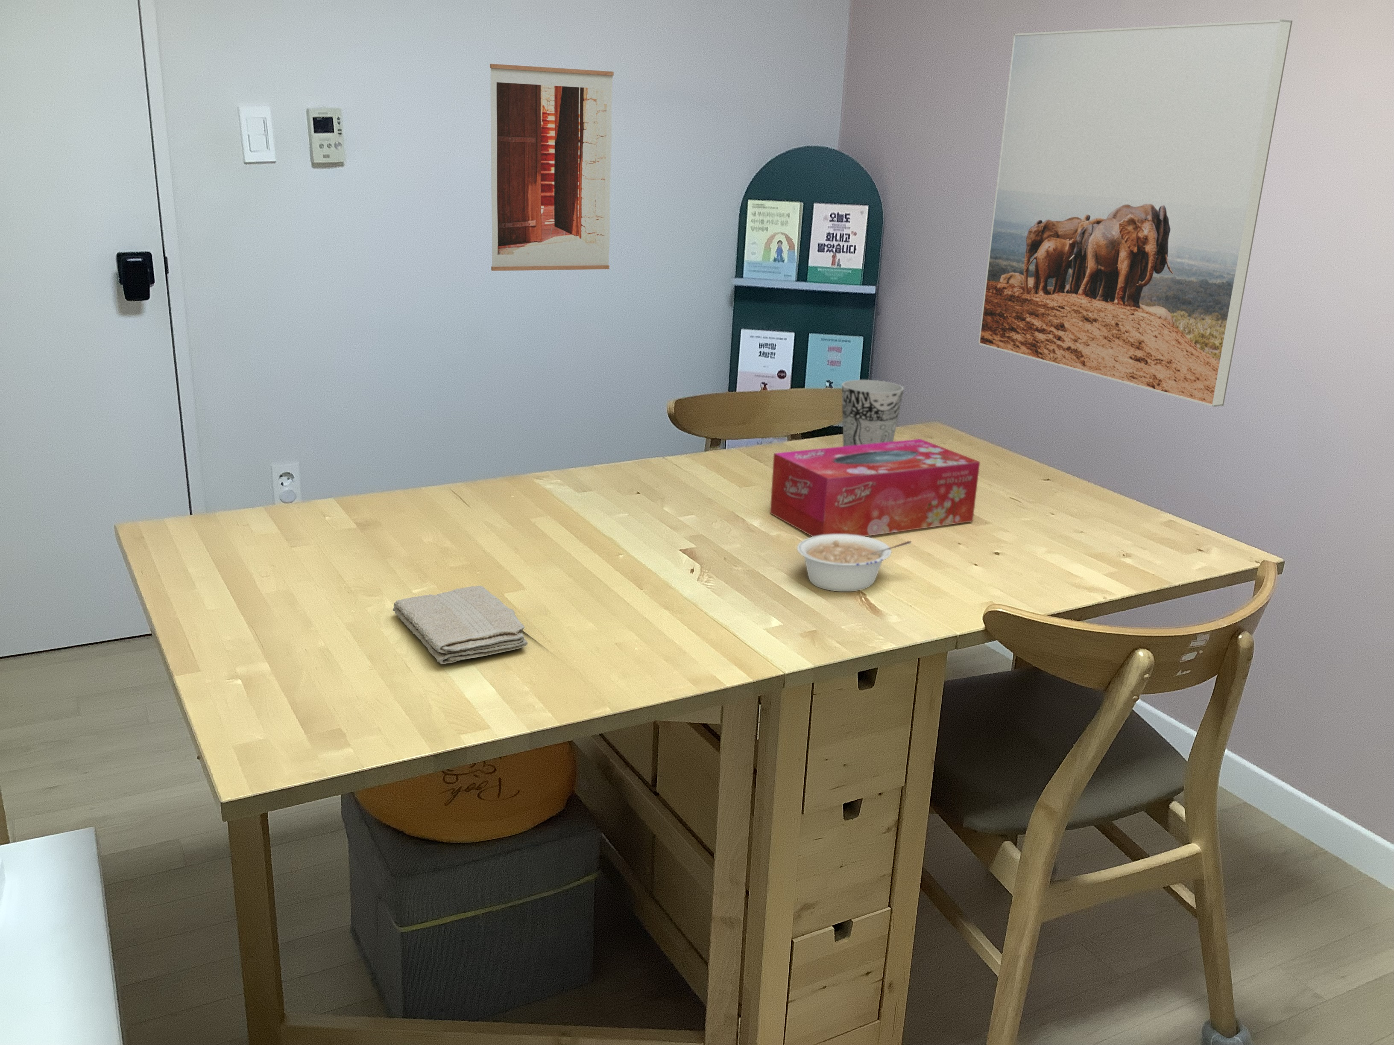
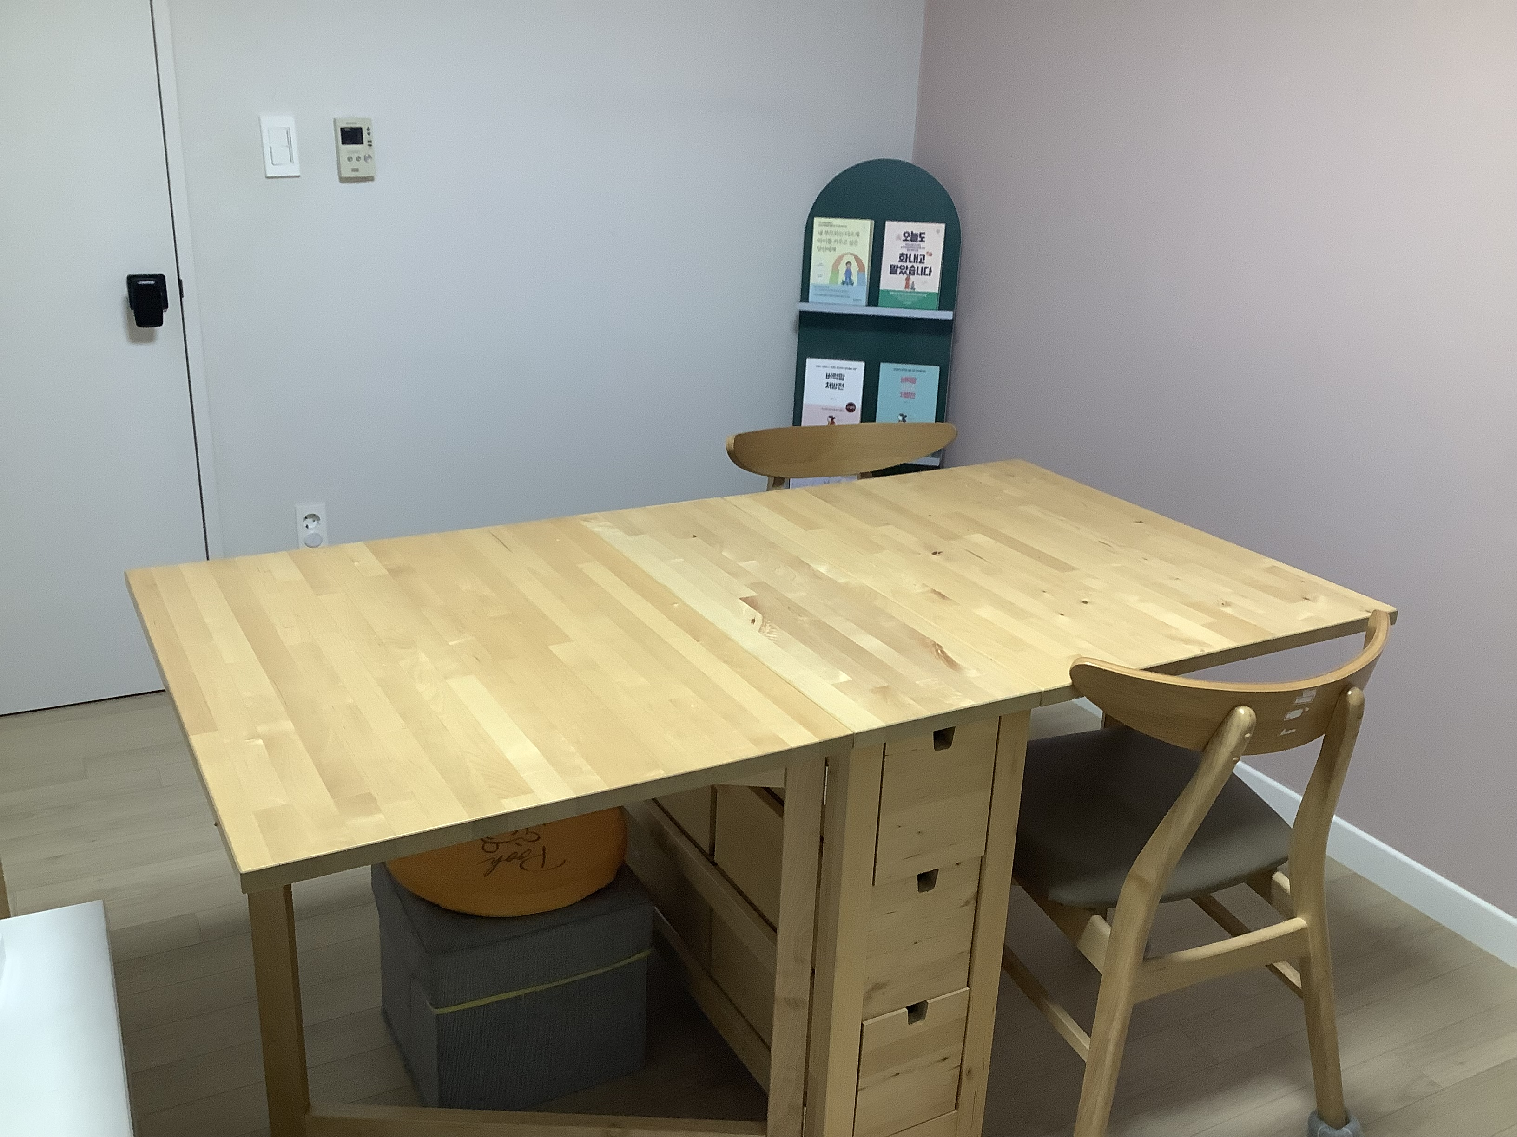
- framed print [978,19,1293,407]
- tissue box [769,438,980,537]
- washcloth [392,585,528,664]
- wall art [490,64,615,271]
- cup [842,380,904,447]
- legume [797,533,912,592]
